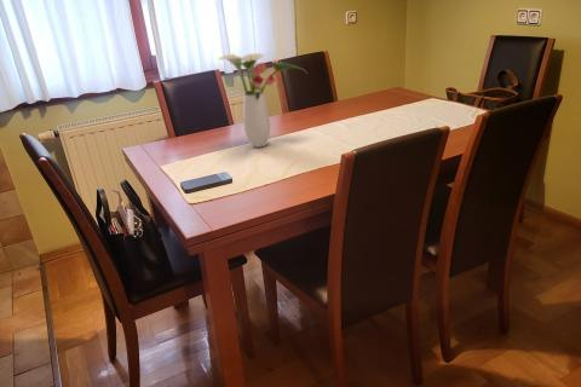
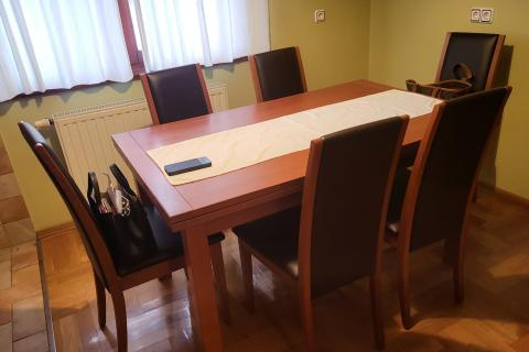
- flower arrangement [217,52,309,149]
